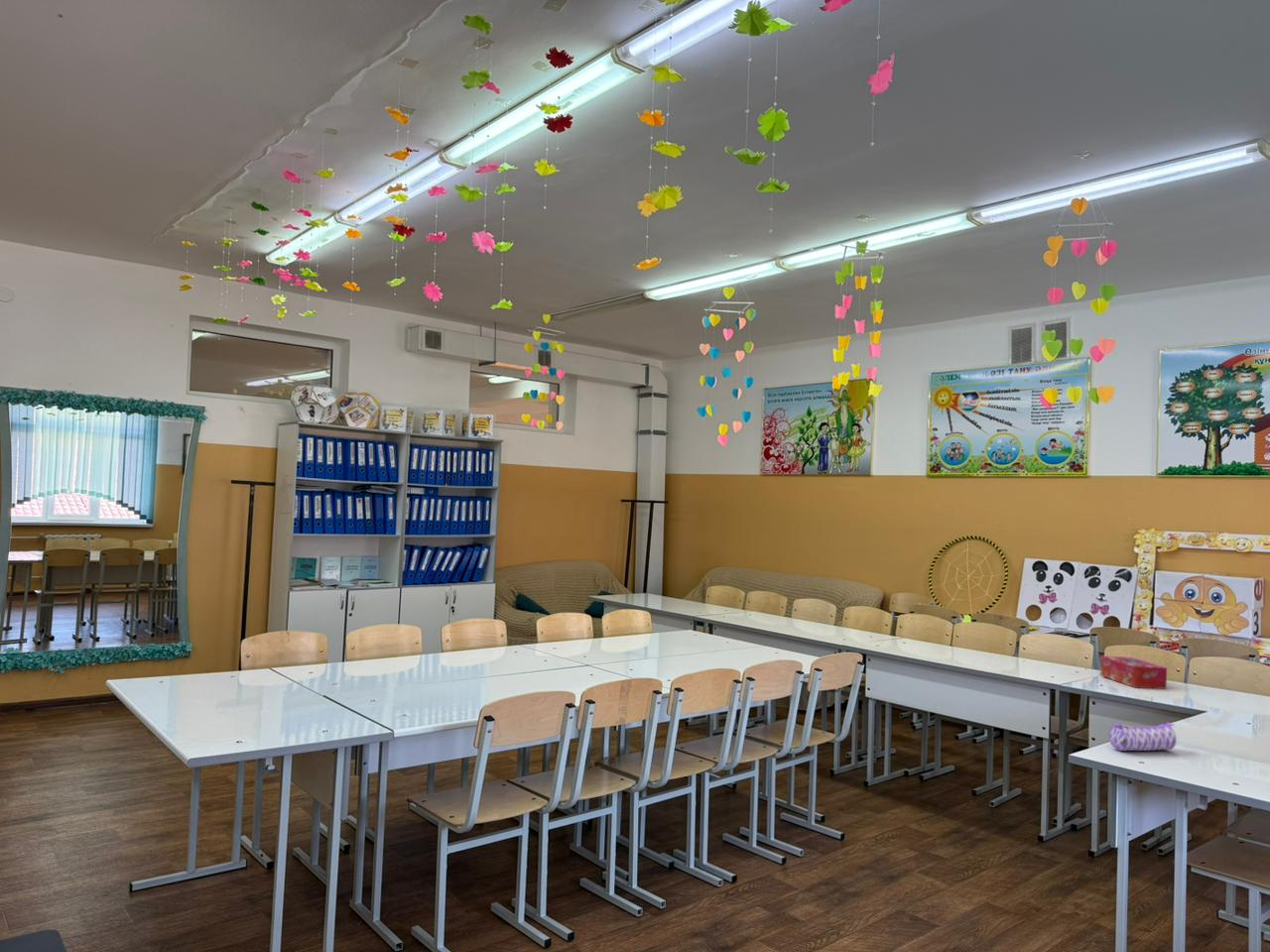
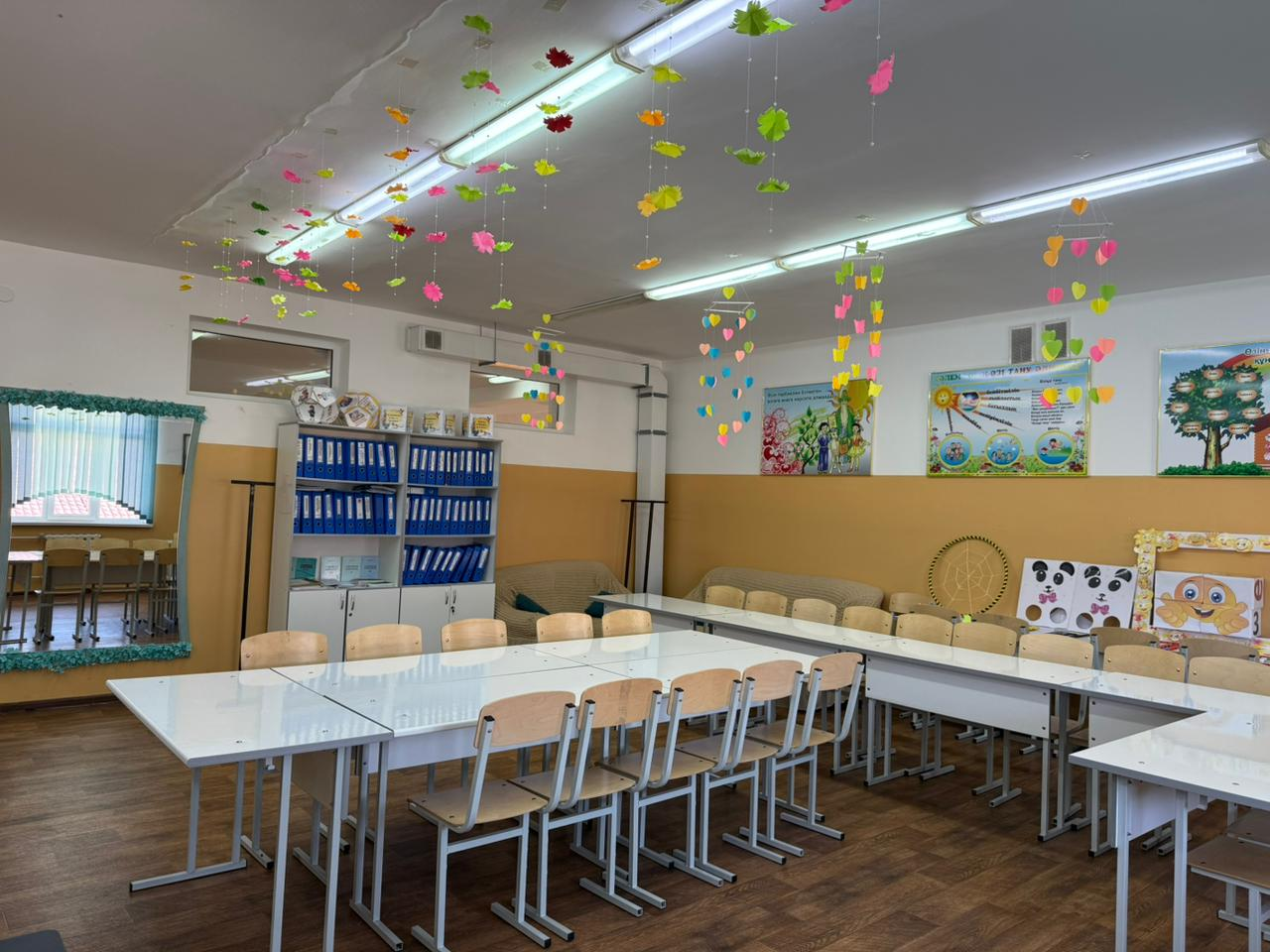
- pencil case [1108,722,1177,752]
- tissue box [1100,654,1168,690]
